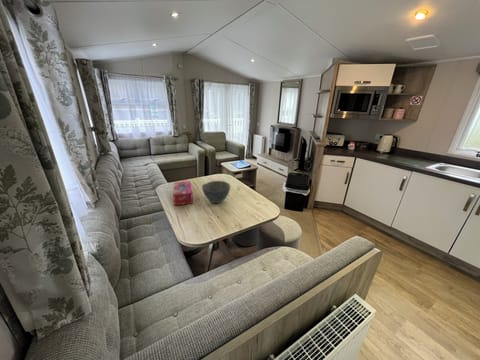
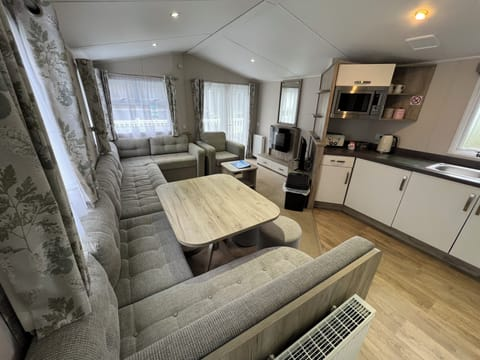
- bowl [201,180,231,204]
- tissue box [172,180,194,207]
